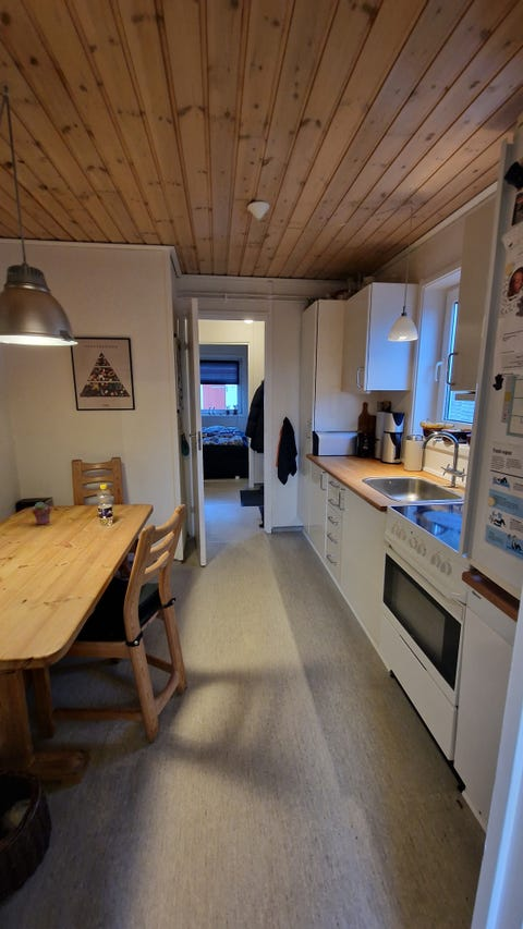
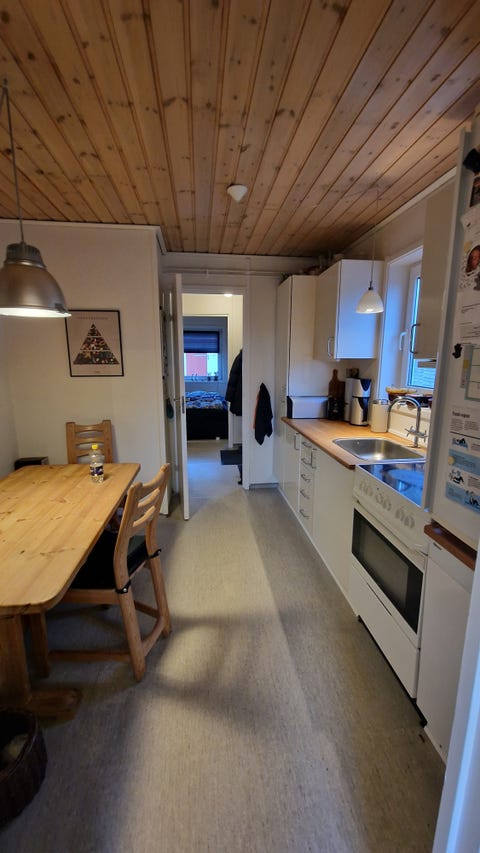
- potted succulent [31,501,52,526]
